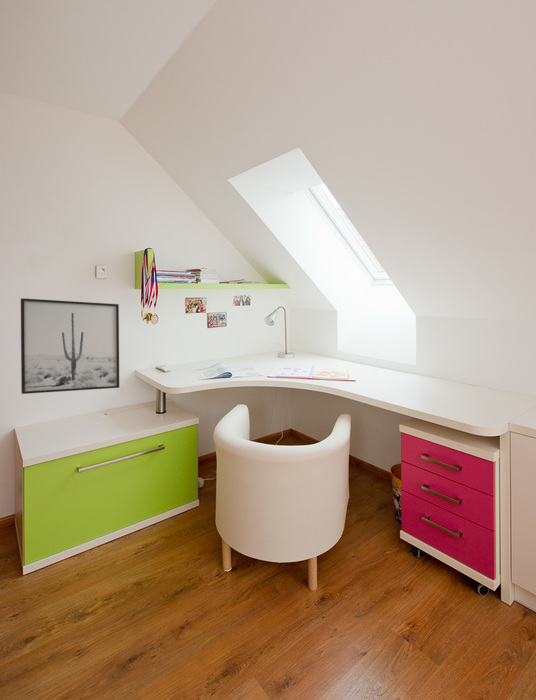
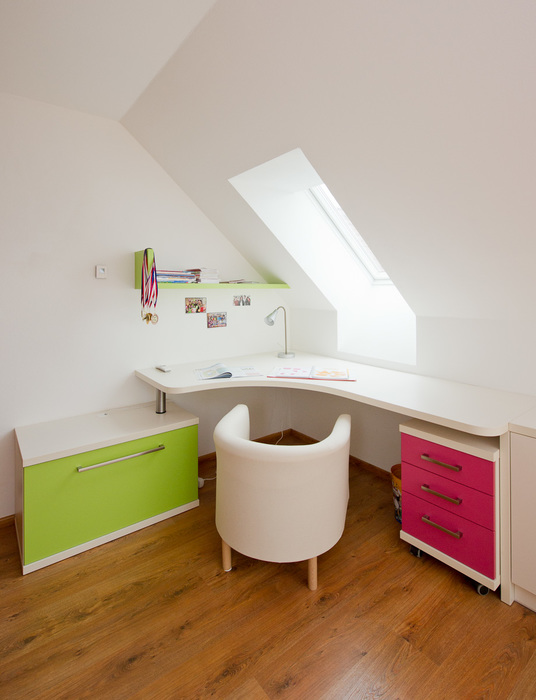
- wall art [20,297,120,395]
